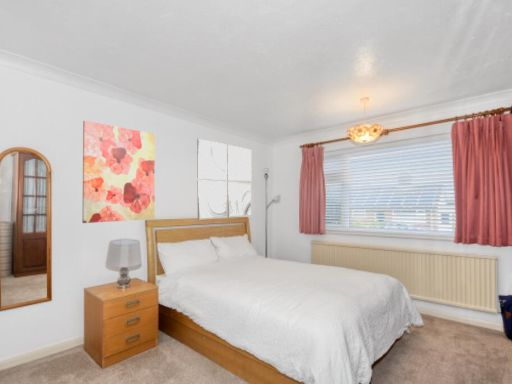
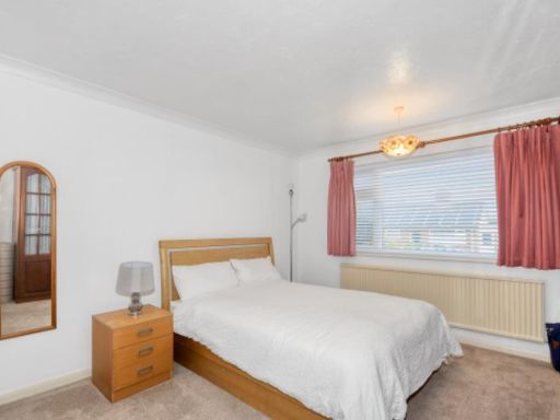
- wall art [196,138,253,221]
- wall art [81,120,156,224]
